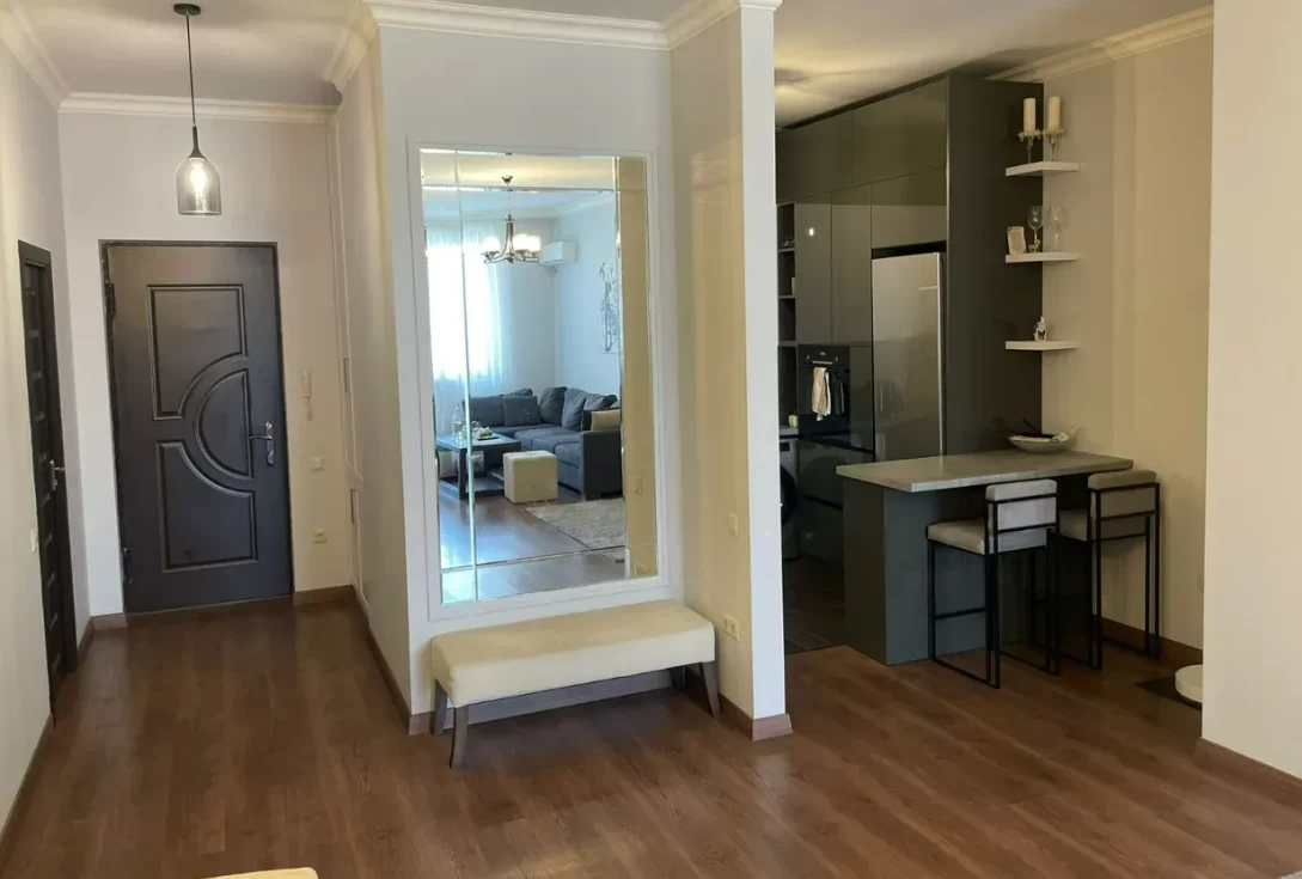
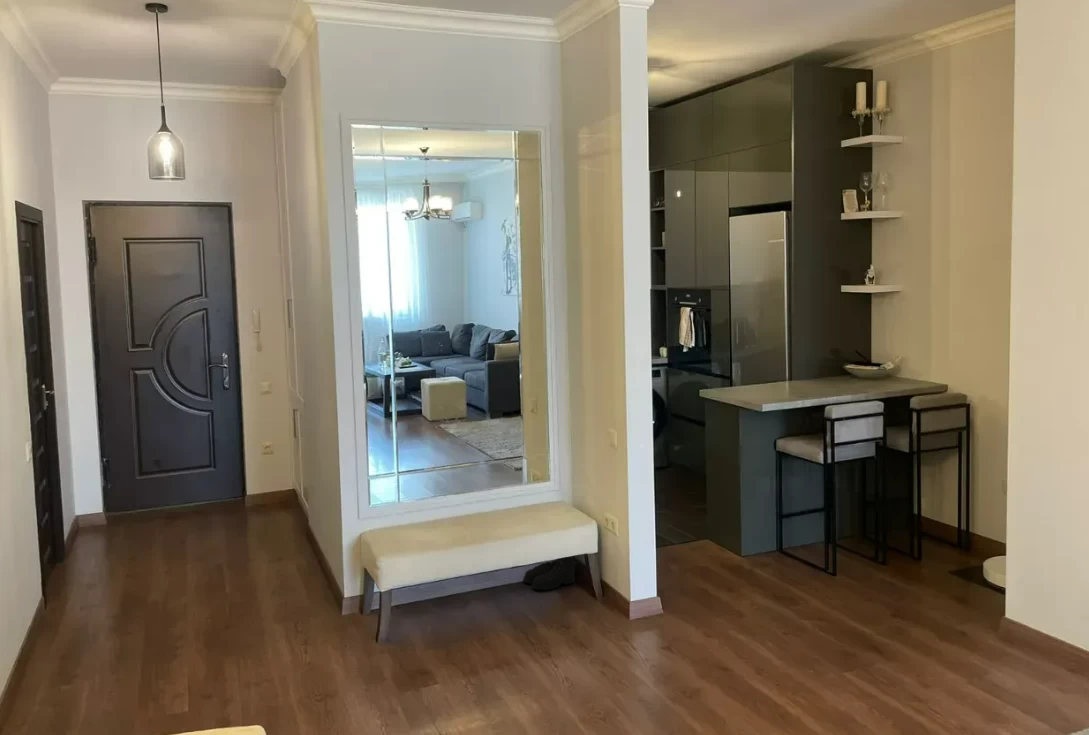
+ boots [522,556,578,592]
